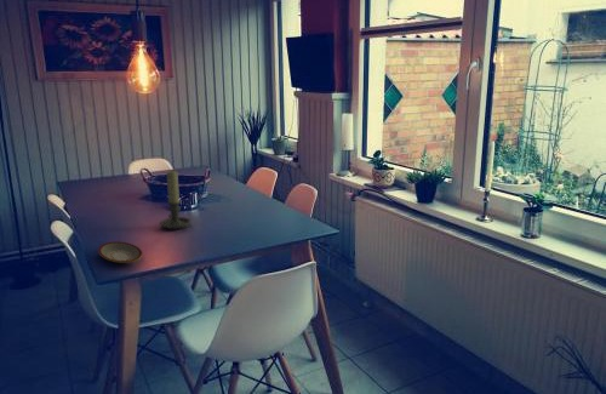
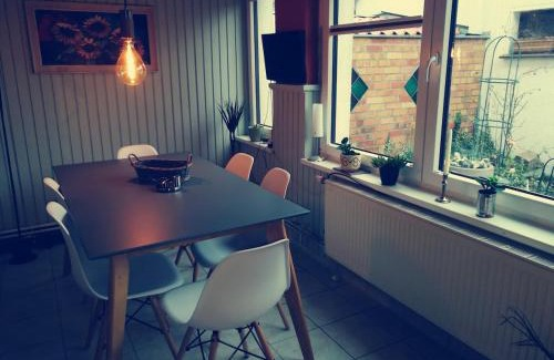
- plate [97,240,143,264]
- candle holder [159,170,193,230]
